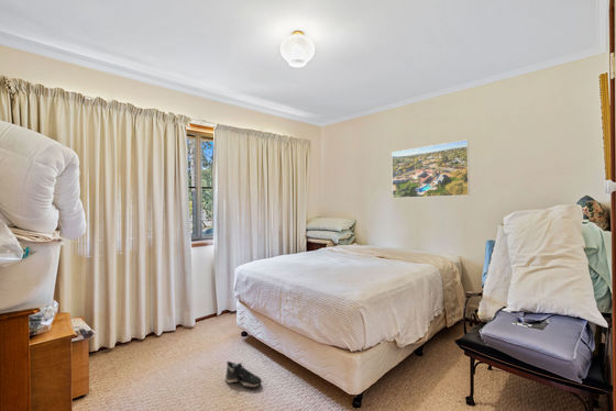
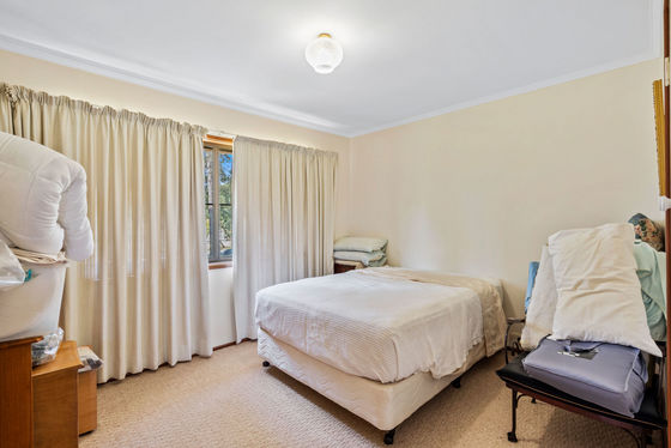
- shoe [224,360,263,389]
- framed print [391,138,471,199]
